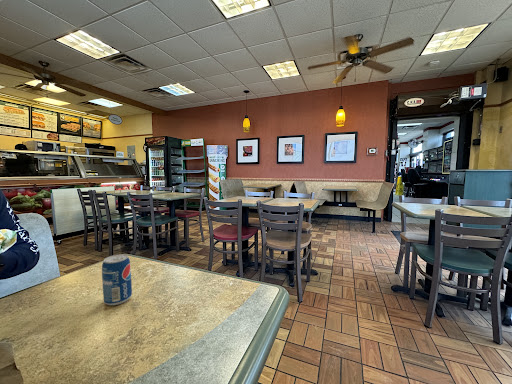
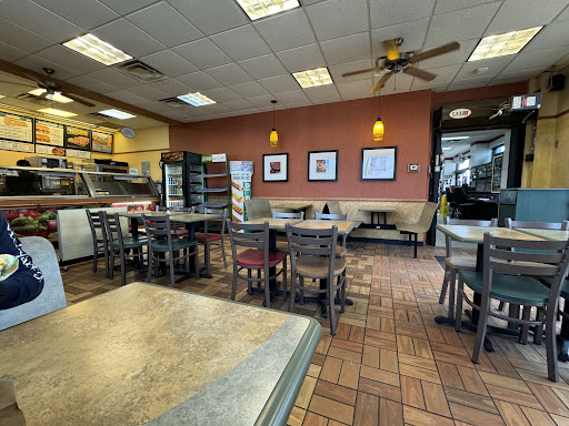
- beverage can [101,253,133,306]
